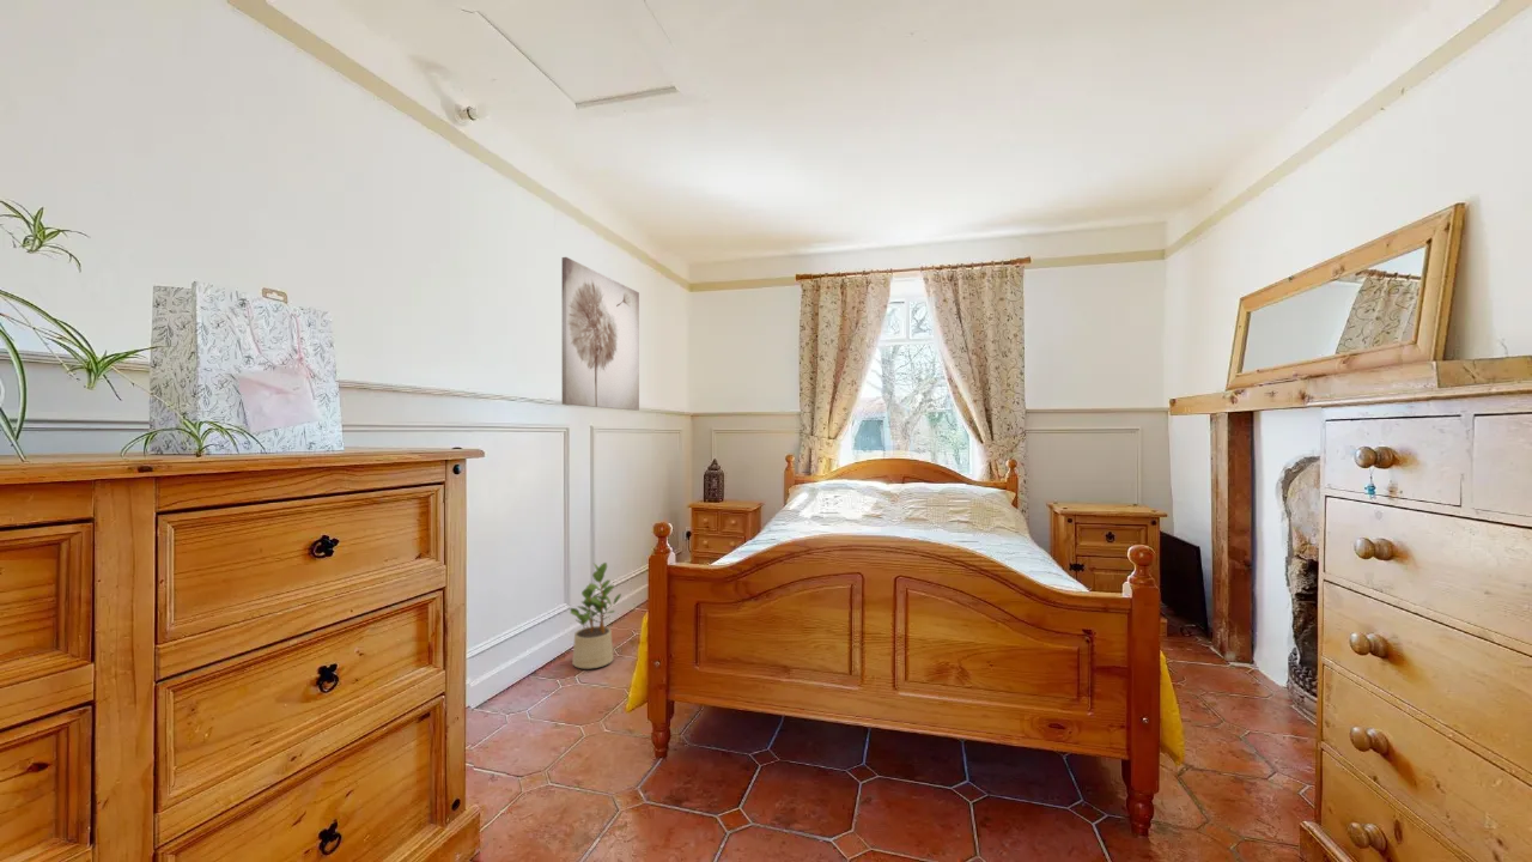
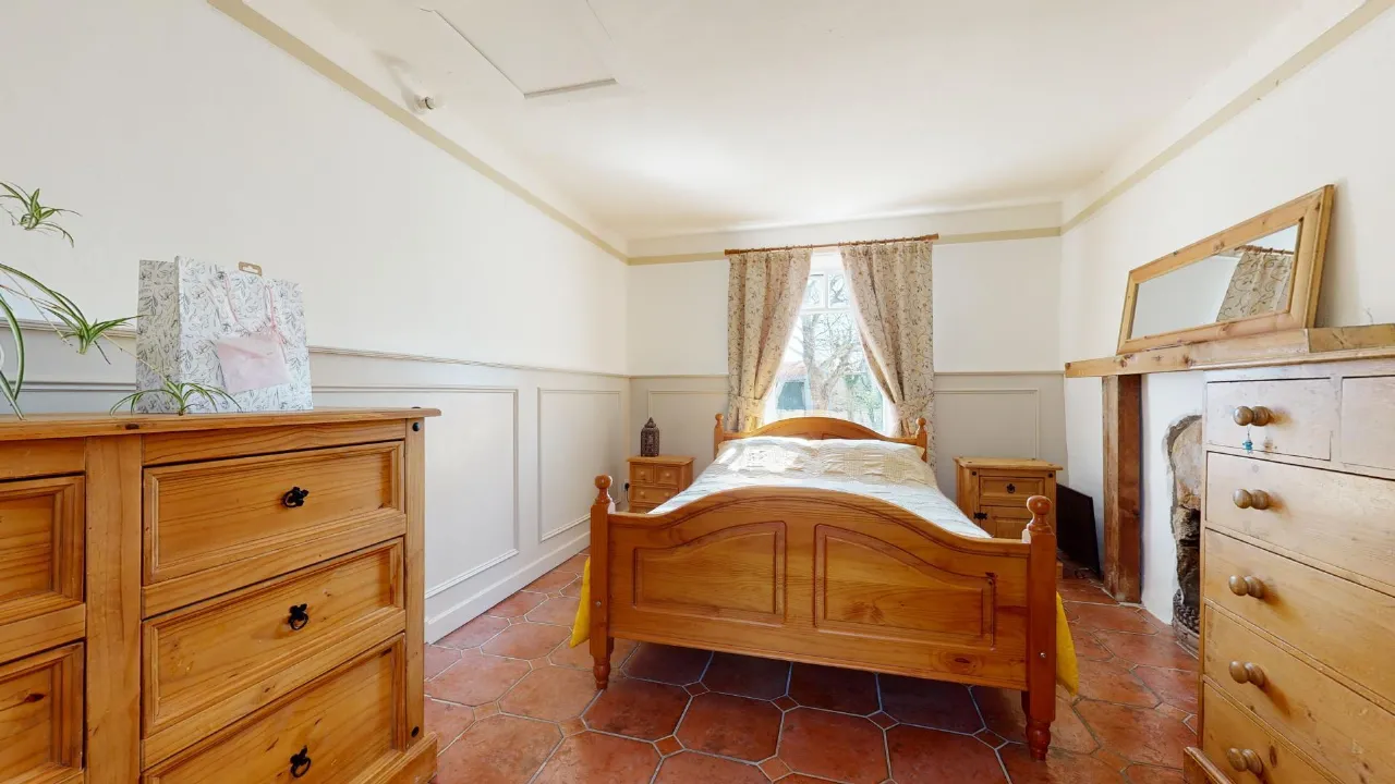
- potted plant [569,561,622,669]
- wall art [561,256,640,412]
